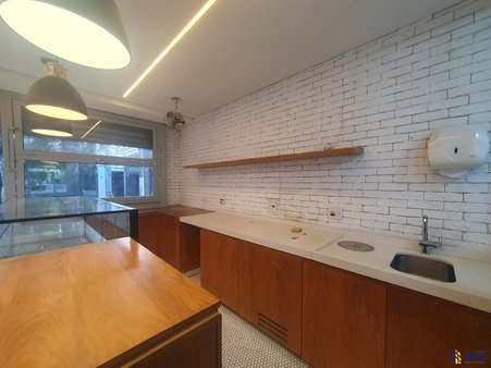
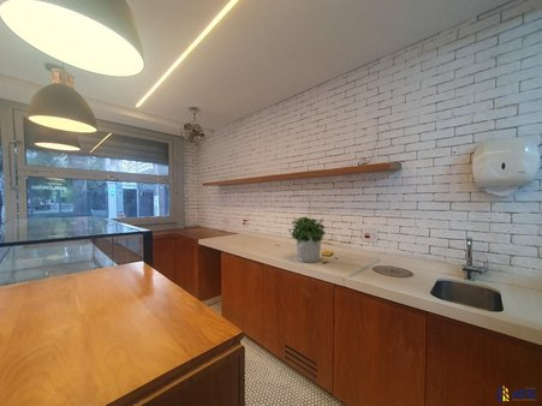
+ potted plant [287,216,327,263]
